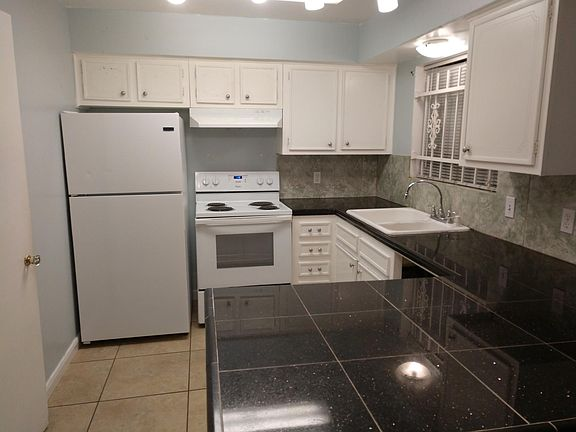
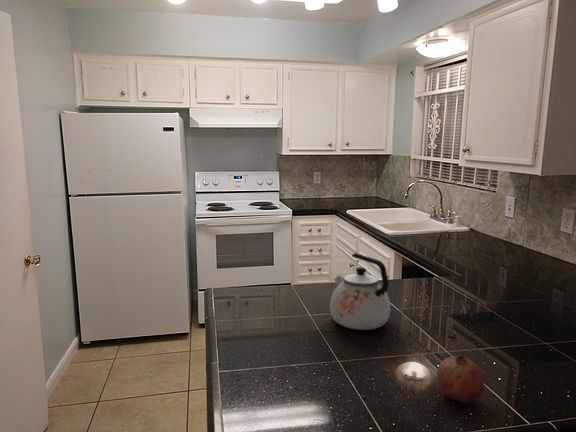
+ kettle [329,252,391,331]
+ fruit [436,354,485,404]
